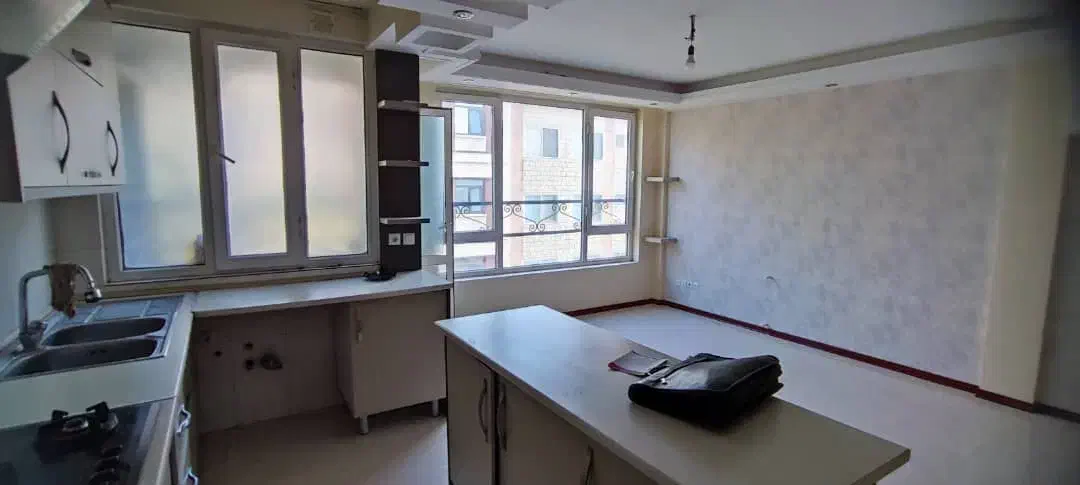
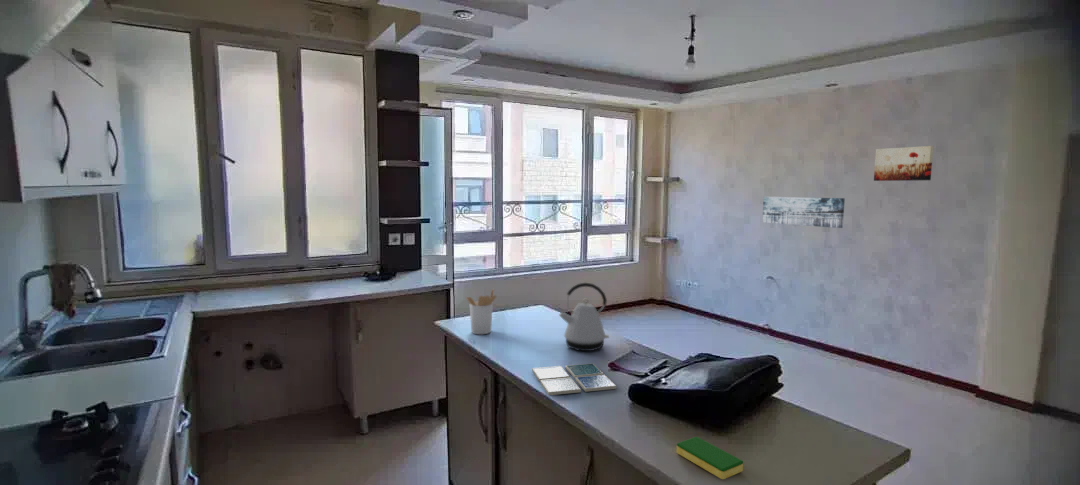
+ wall art [761,196,846,229]
+ dish sponge [676,436,744,480]
+ wall art [873,145,934,182]
+ kettle [558,282,610,352]
+ drink coaster [531,362,617,396]
+ utensil holder [465,288,498,335]
